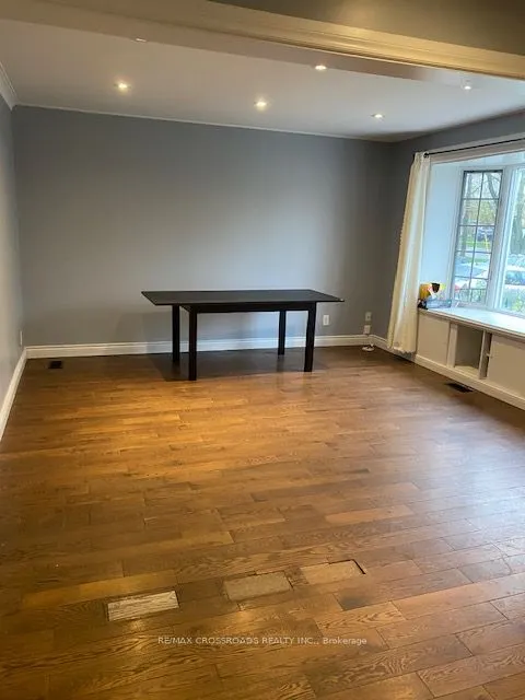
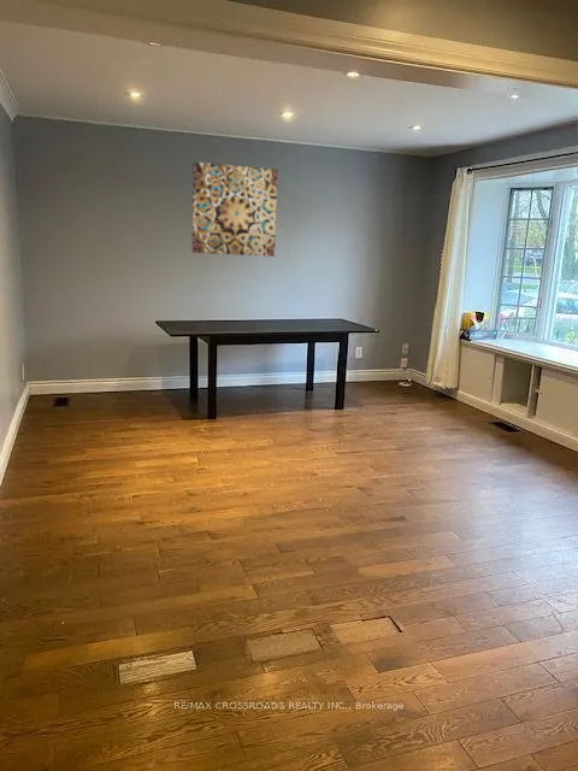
+ wall art [191,161,279,258]
